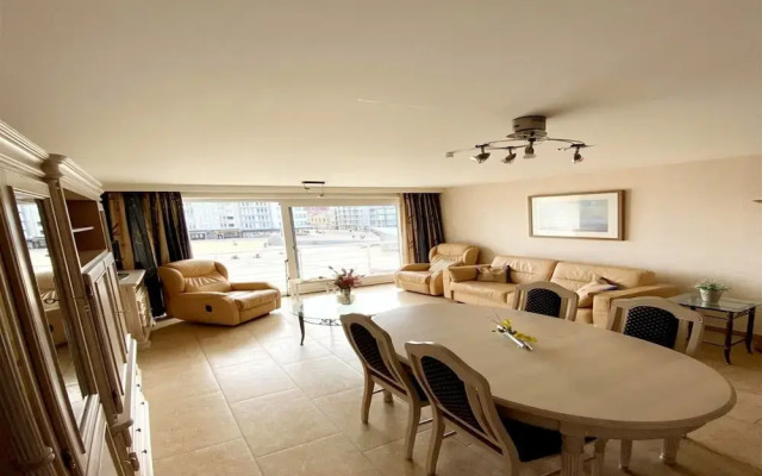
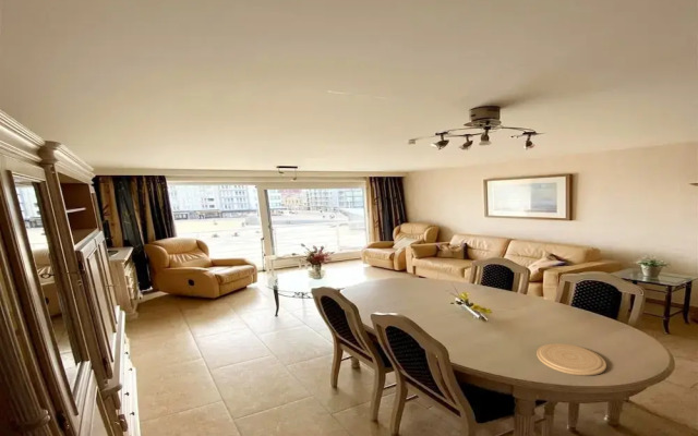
+ plate [535,342,607,377]
